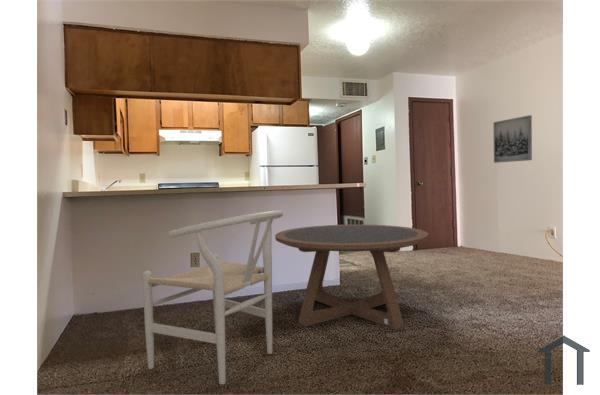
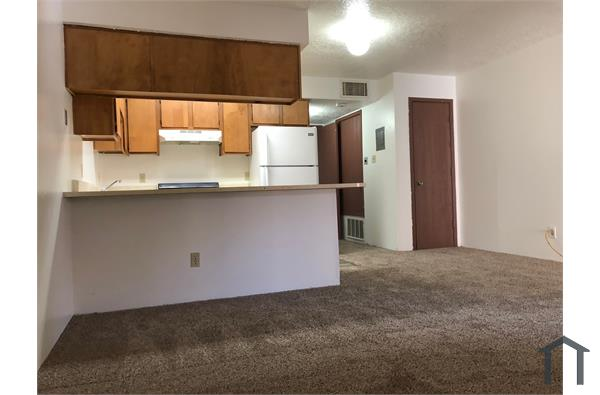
- chair [142,209,284,385]
- coffee table [274,224,429,330]
- wall art [493,114,533,164]
